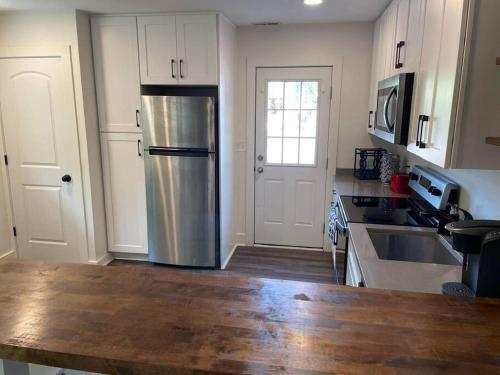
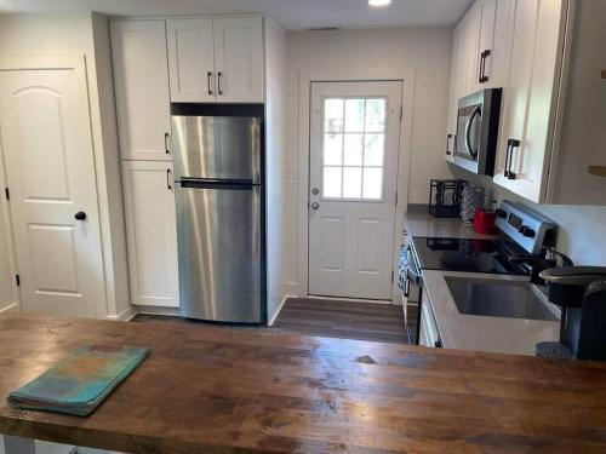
+ dish towel [5,341,153,416]
